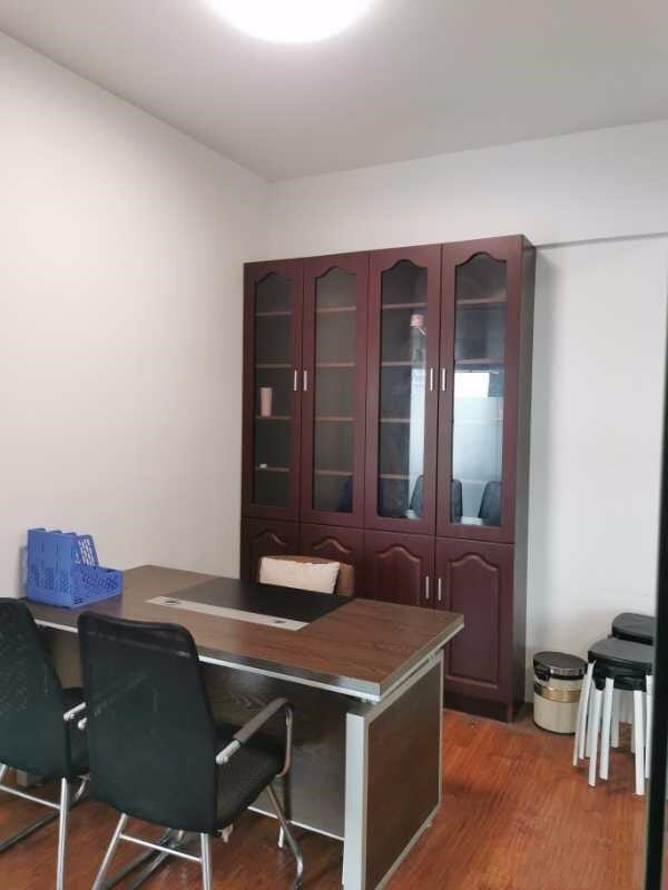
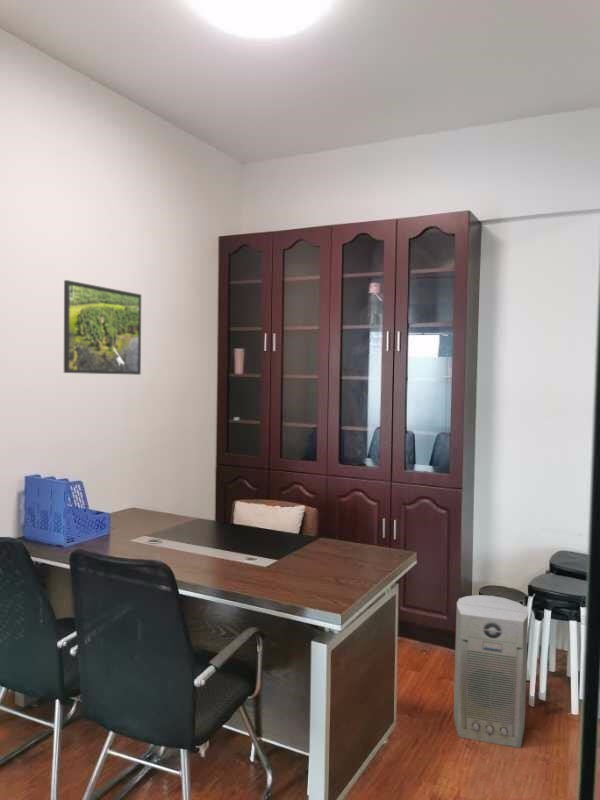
+ fan [453,594,529,749]
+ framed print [63,279,142,376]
